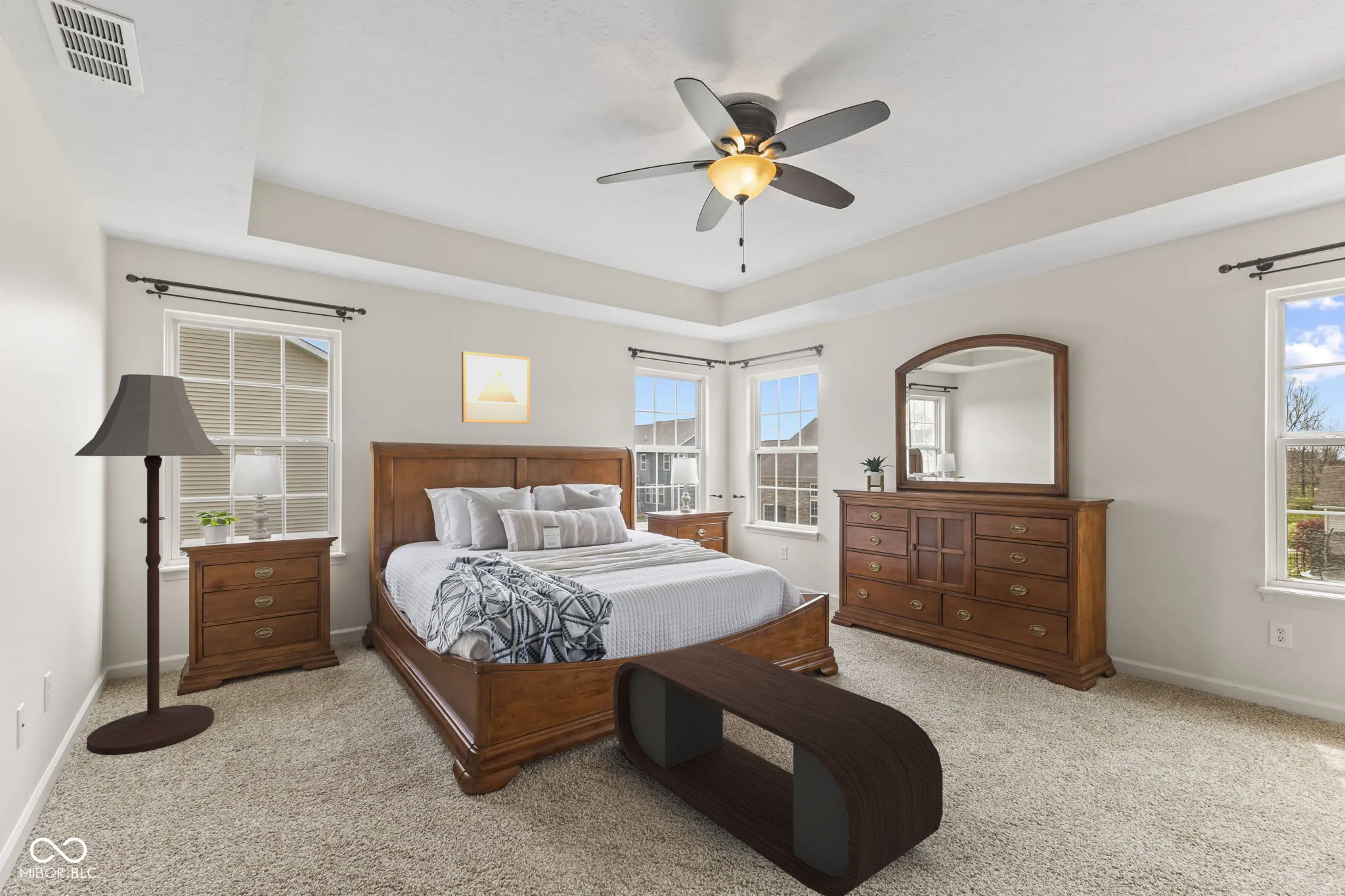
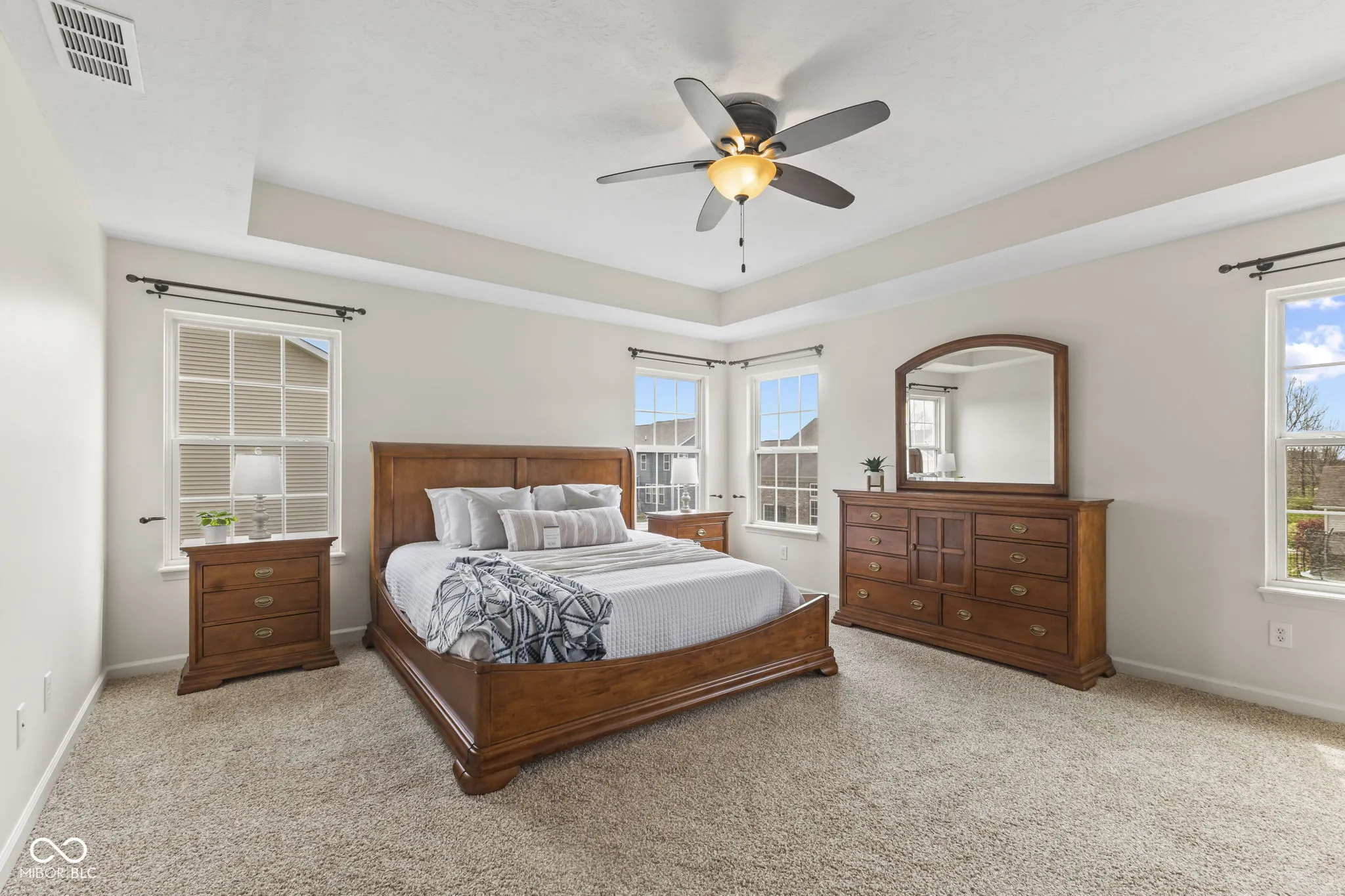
- floor lamp [74,373,224,756]
- wall art [461,351,531,424]
- coffee table [613,641,944,896]
